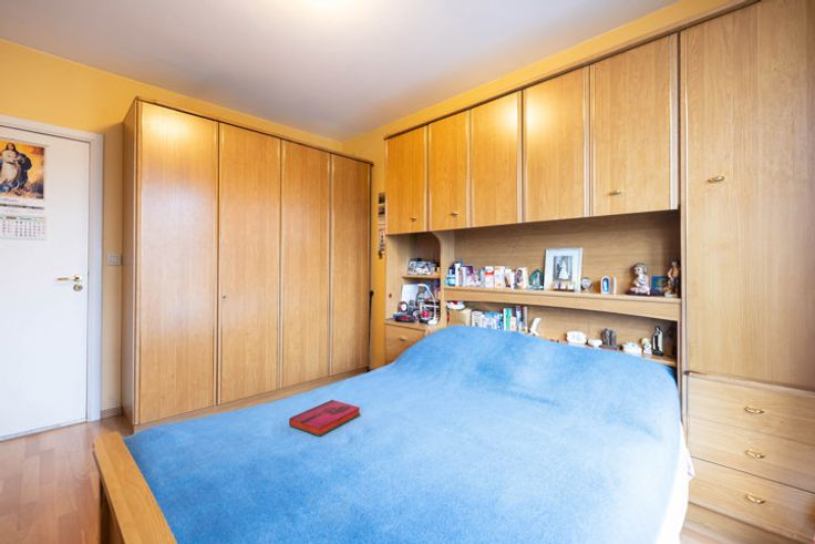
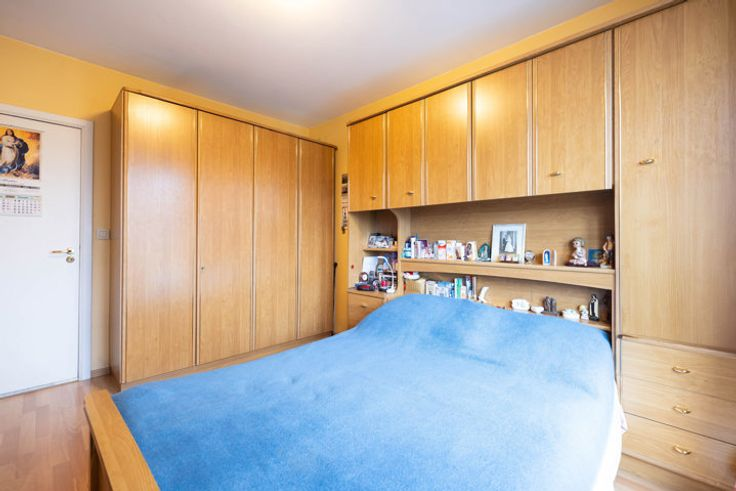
- hardback book [288,399,361,437]
